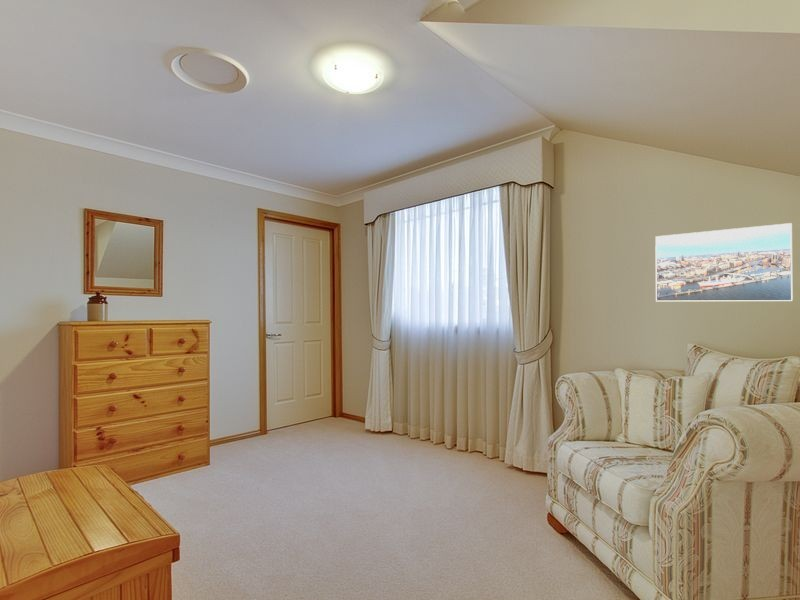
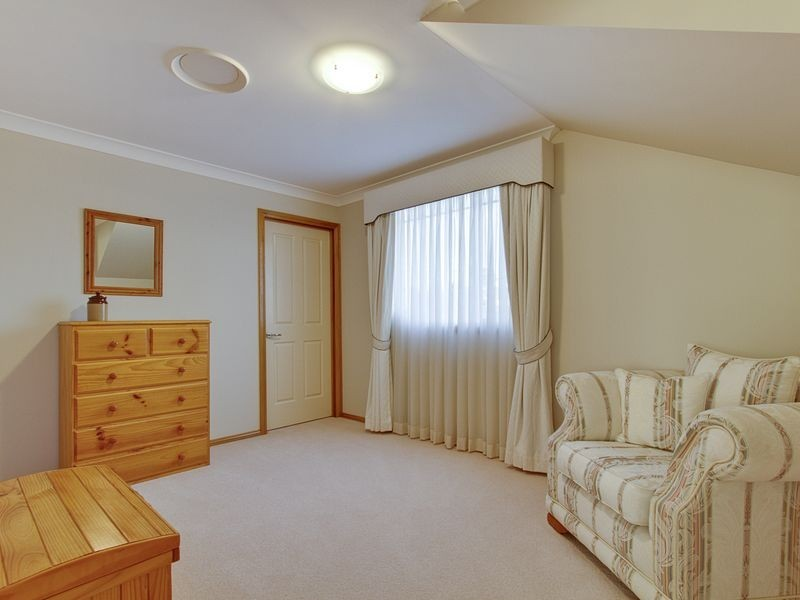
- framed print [654,222,793,302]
